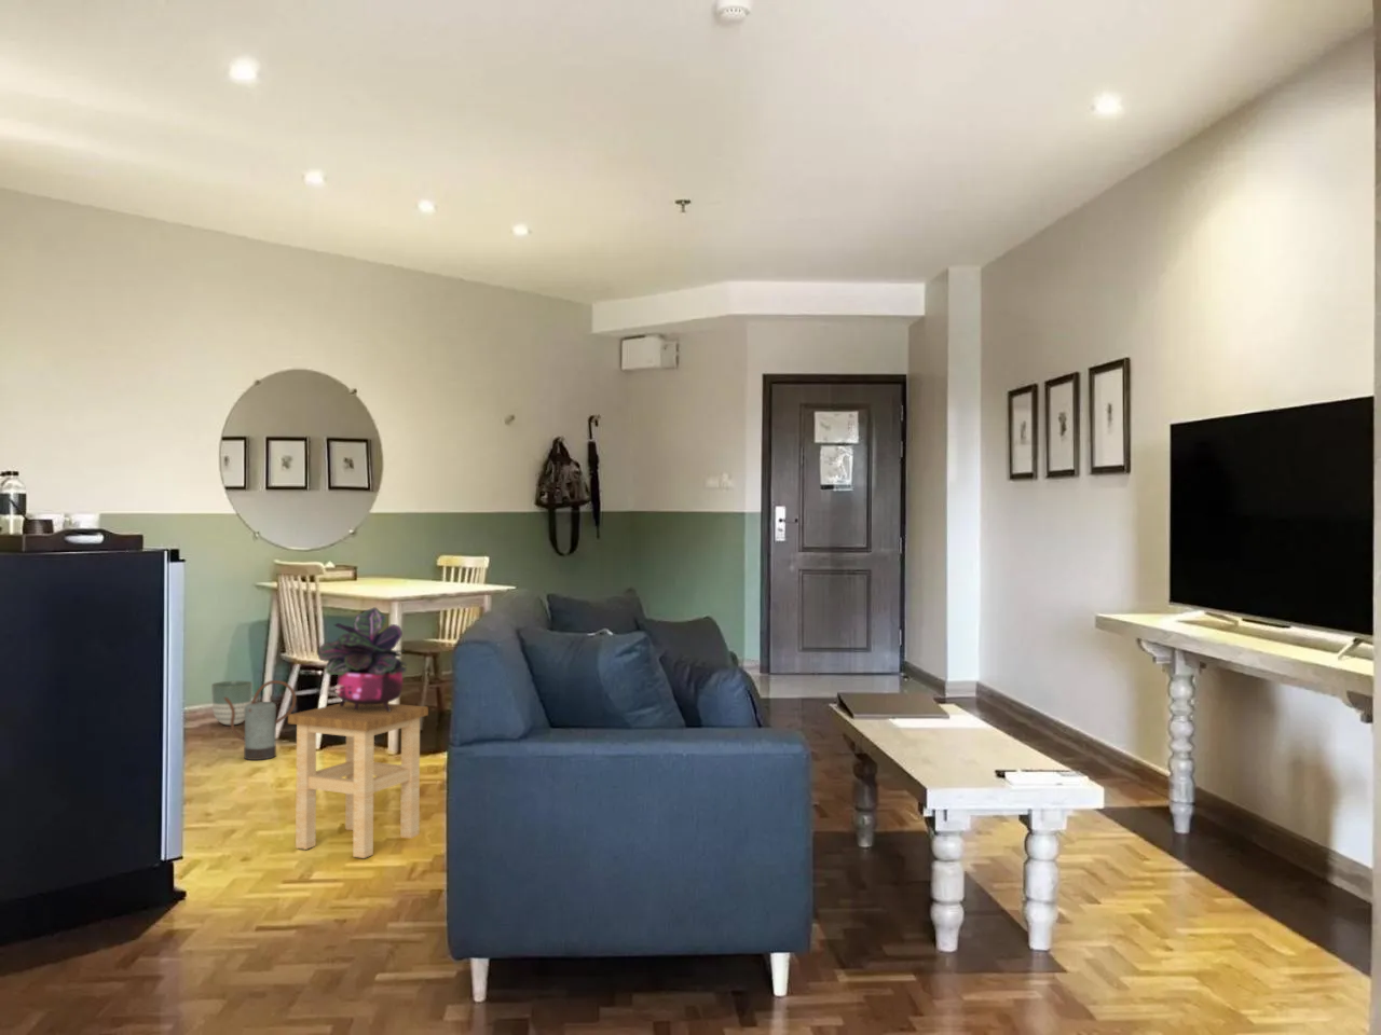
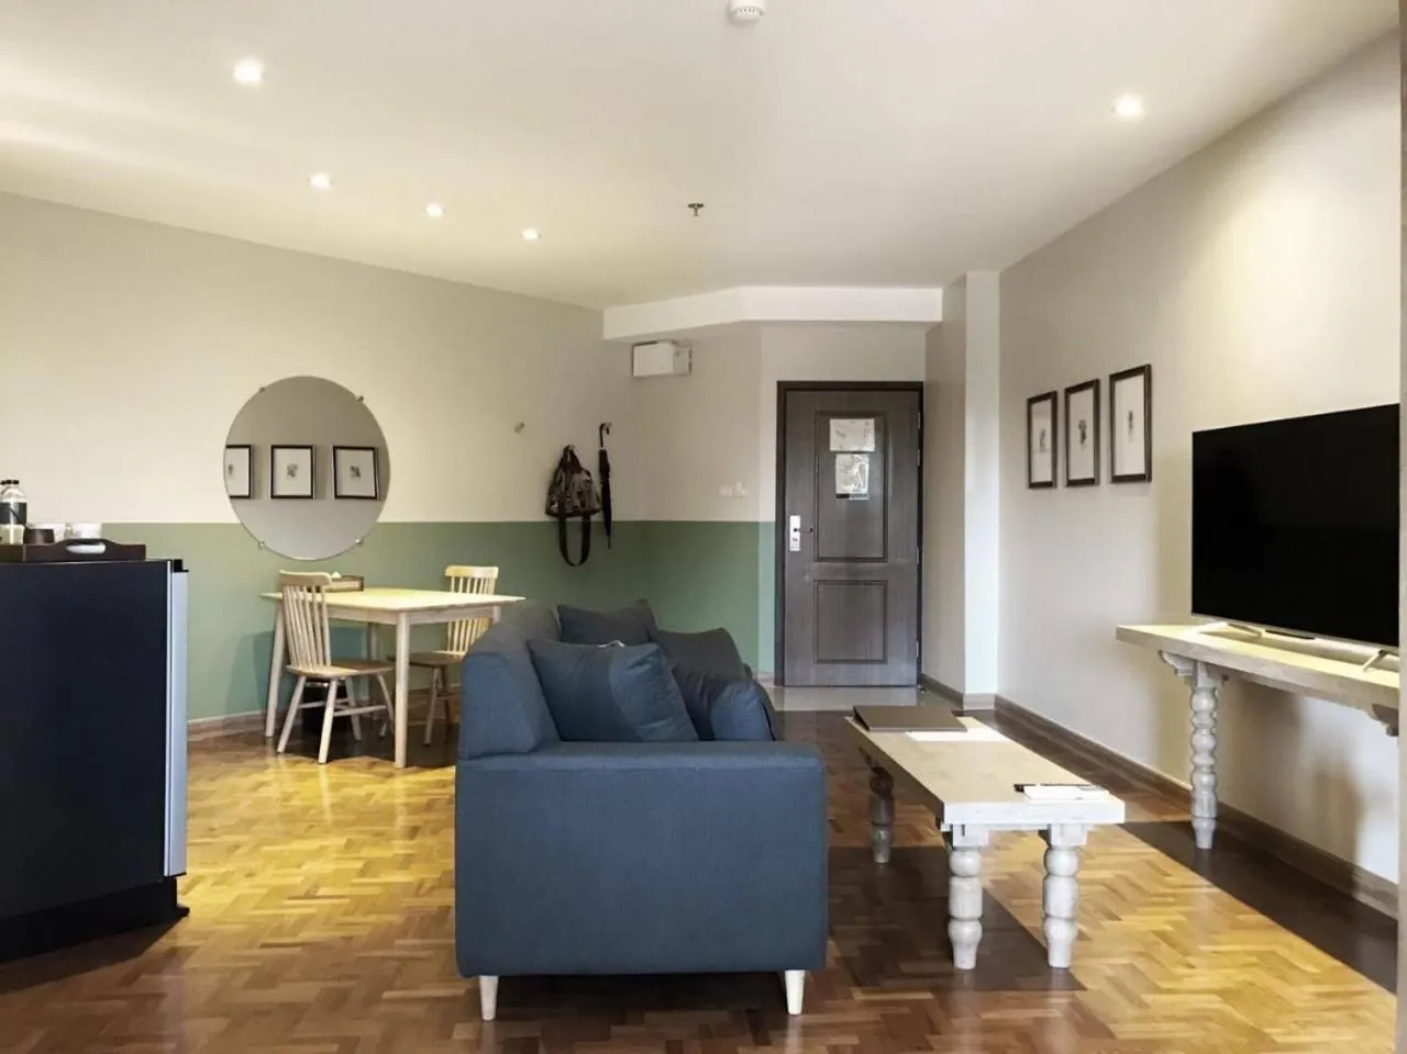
- watering can [223,679,297,761]
- stool [287,702,430,859]
- planter [210,681,253,725]
- potted plant [316,606,408,711]
